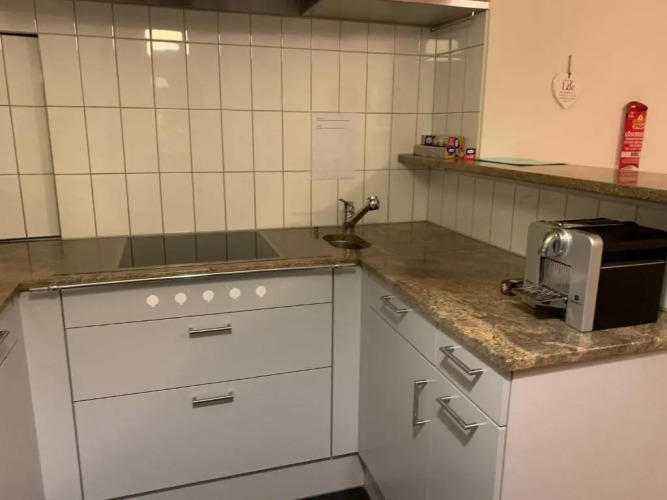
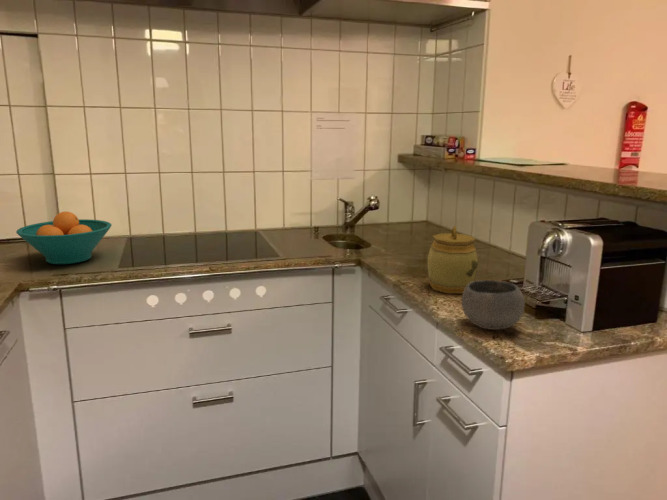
+ fruit bowl [15,211,112,265]
+ bowl [461,279,526,331]
+ jar [427,225,479,294]
